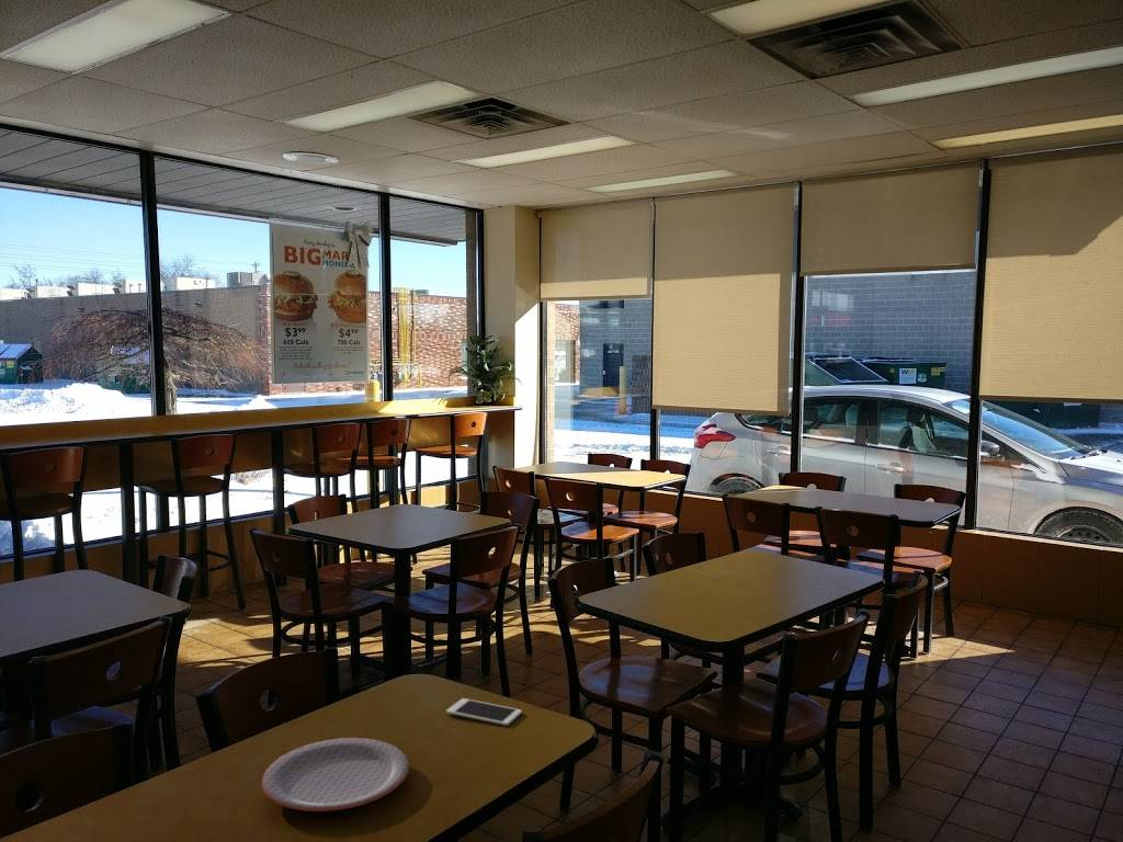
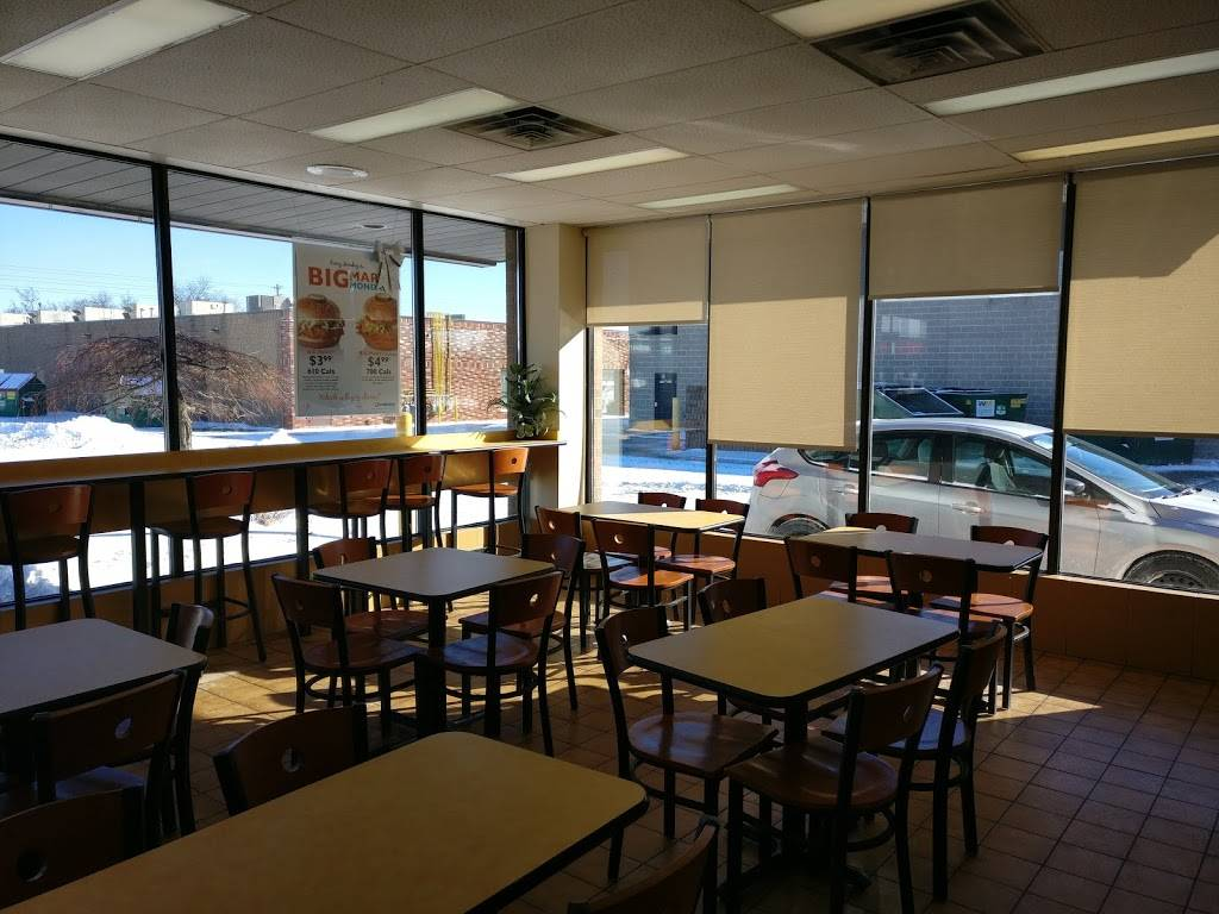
- cell phone [445,697,523,727]
- plate [261,737,410,812]
